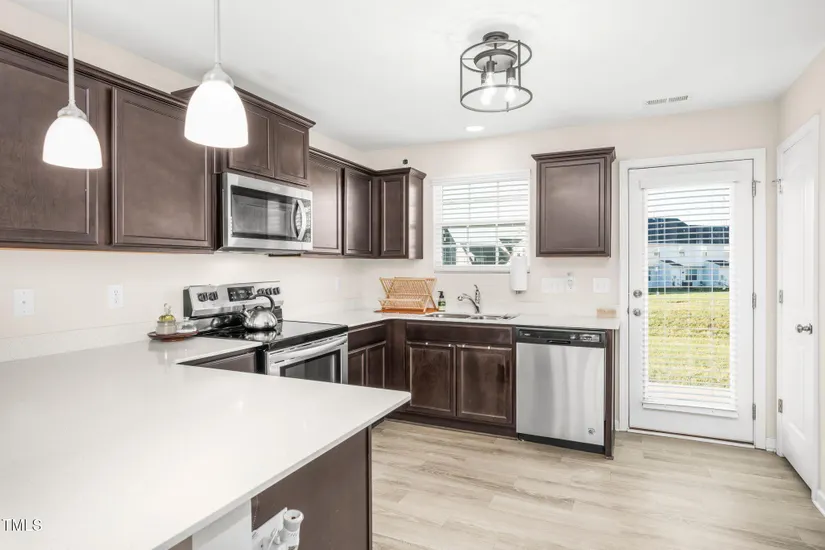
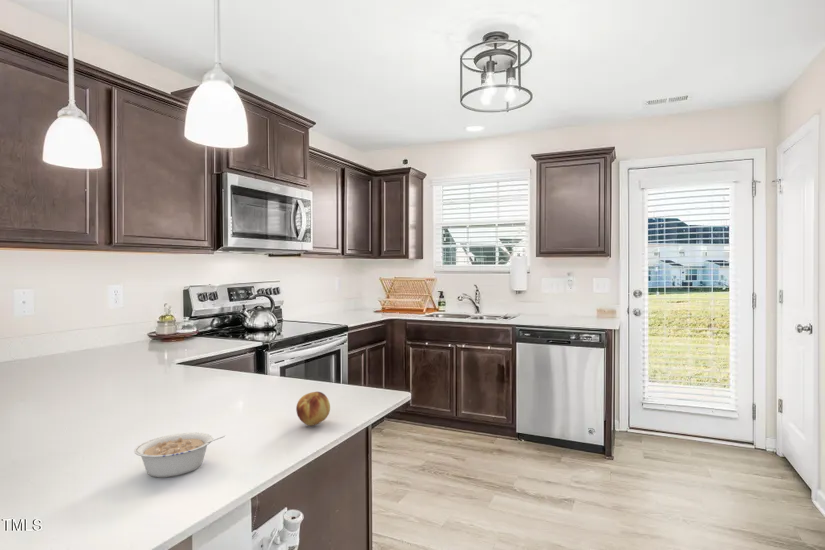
+ legume [133,432,226,478]
+ fruit [295,391,331,427]
